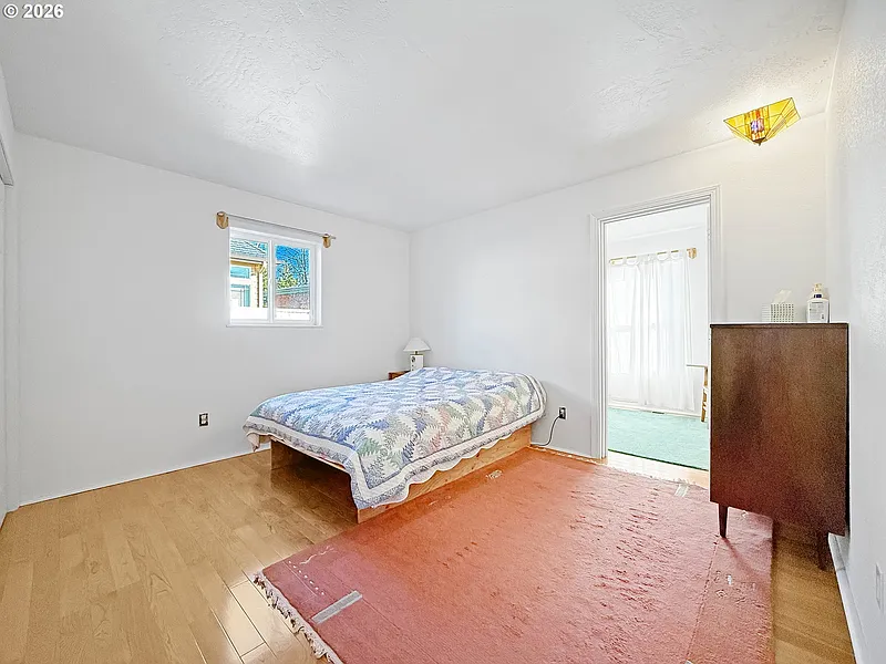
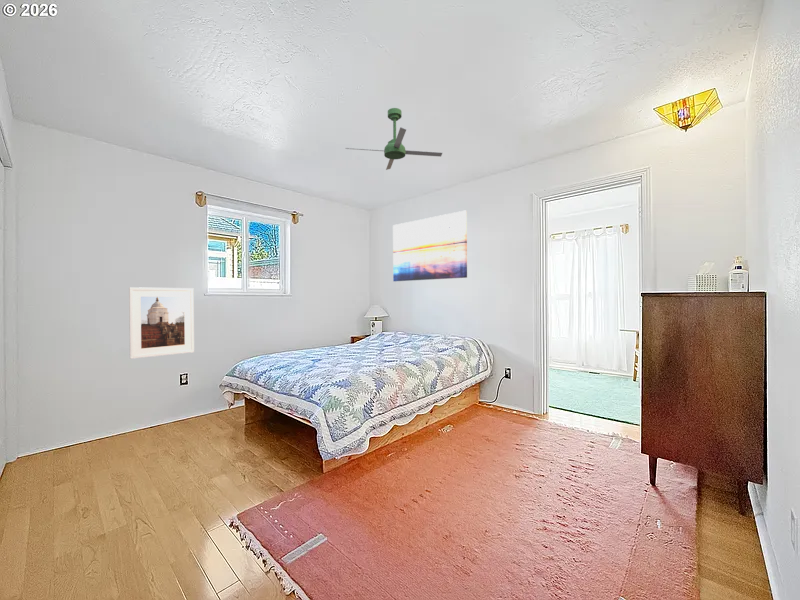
+ ceiling fan [345,107,443,171]
+ wall art [392,210,468,282]
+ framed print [128,286,195,360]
